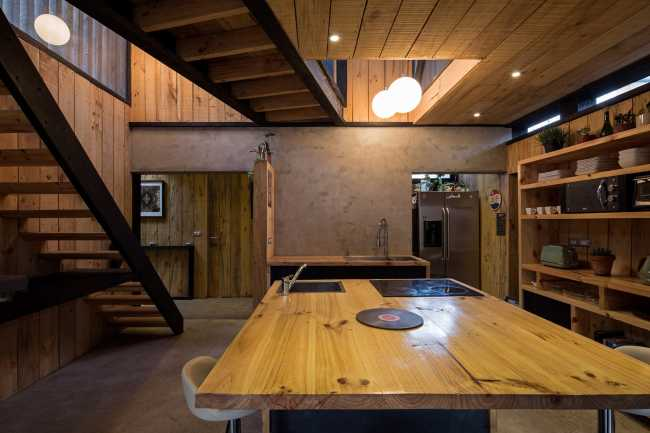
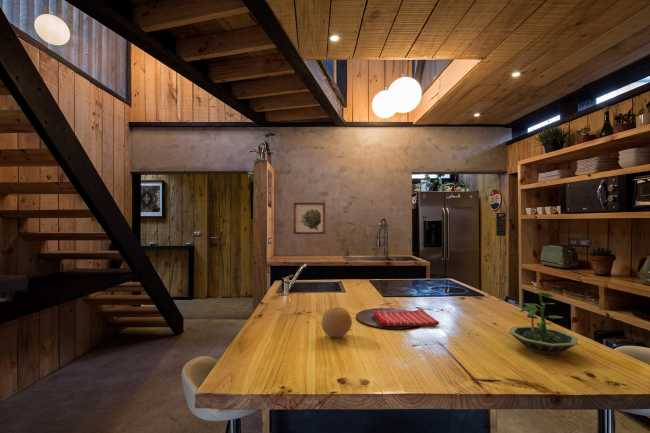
+ terrarium [508,291,579,356]
+ fruit [320,306,353,338]
+ wall art [293,202,326,235]
+ dish towel [371,309,440,327]
